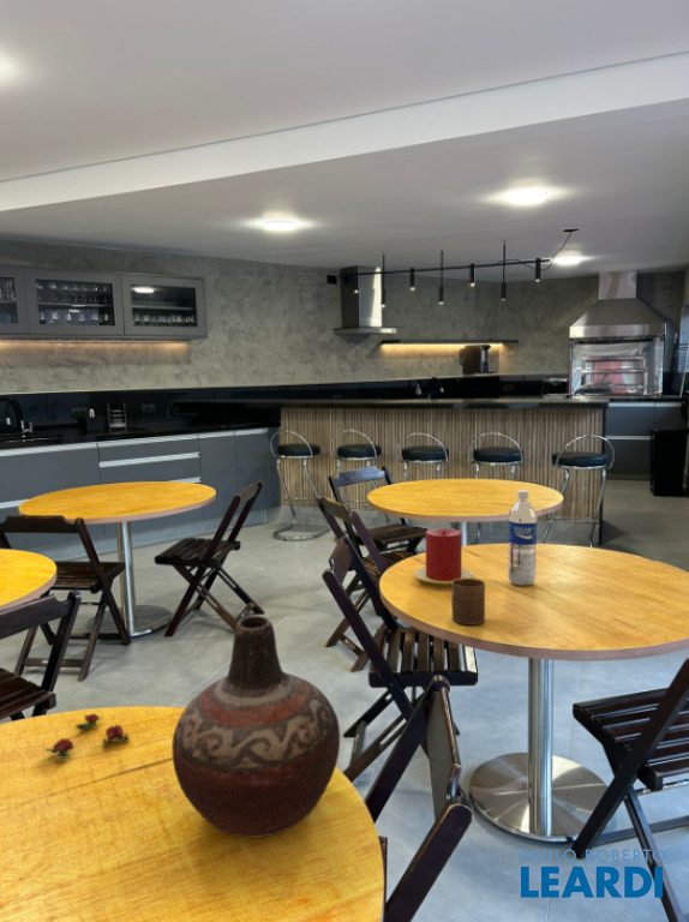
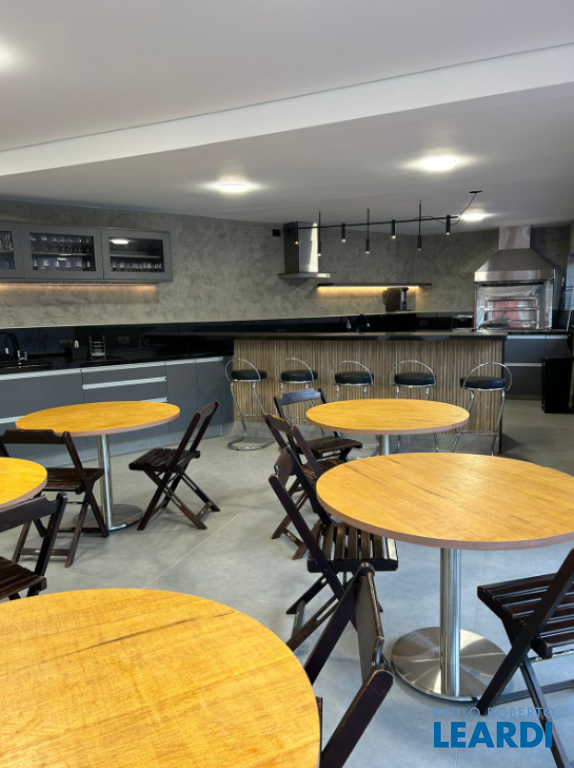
- flower [44,712,131,760]
- vase [170,615,341,839]
- water bottle [507,489,538,587]
- candle [413,527,474,586]
- cup [450,577,486,625]
